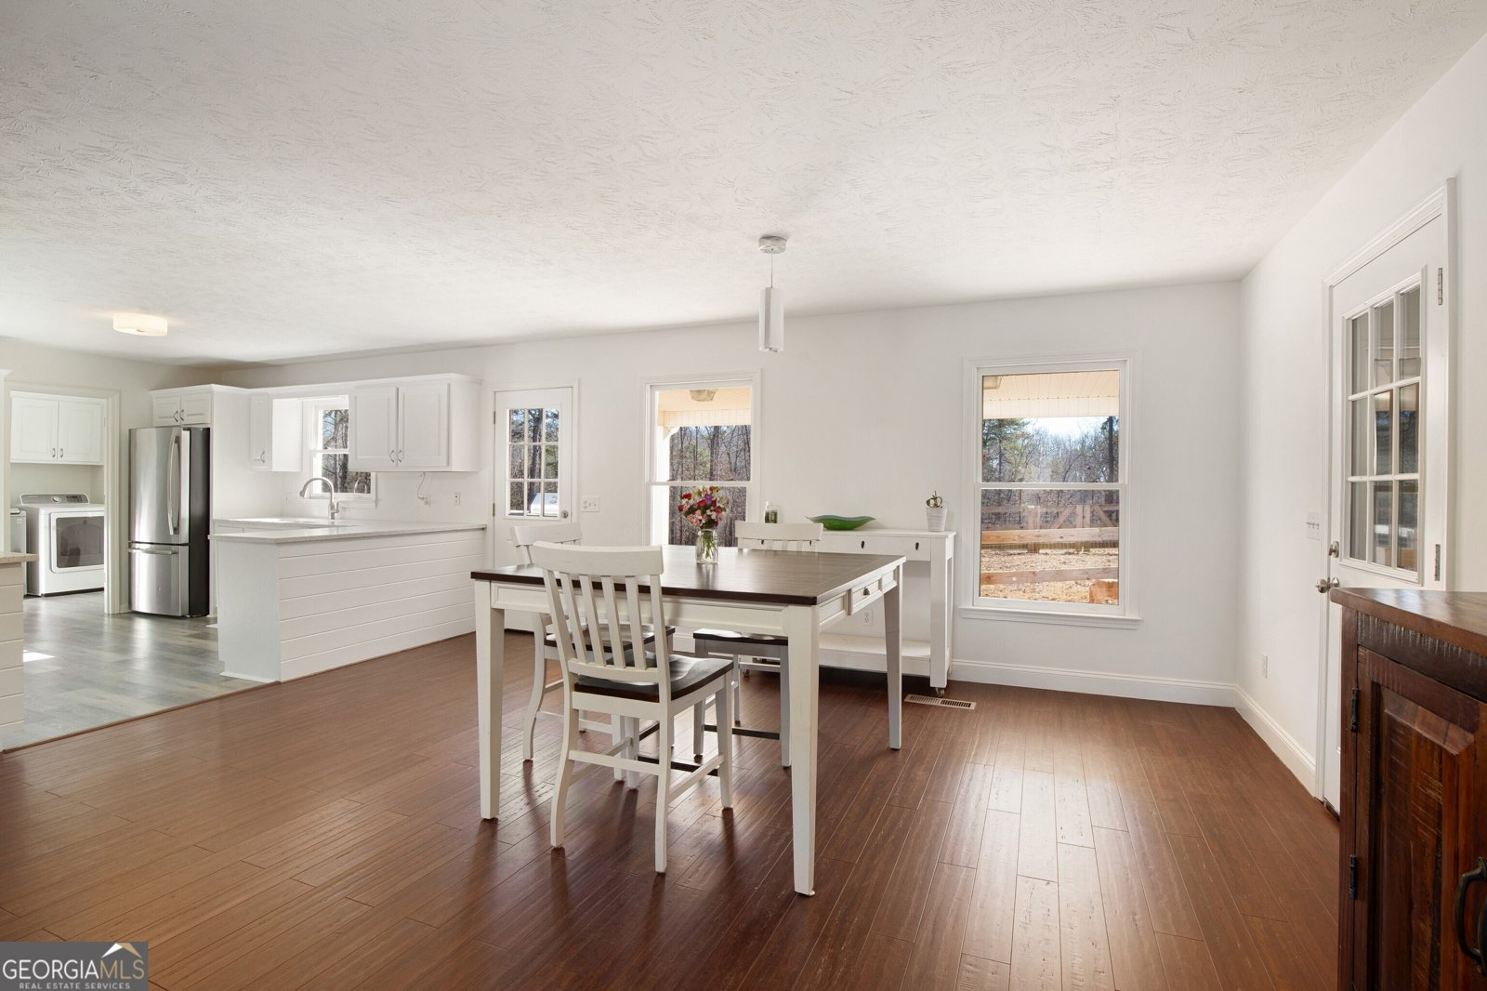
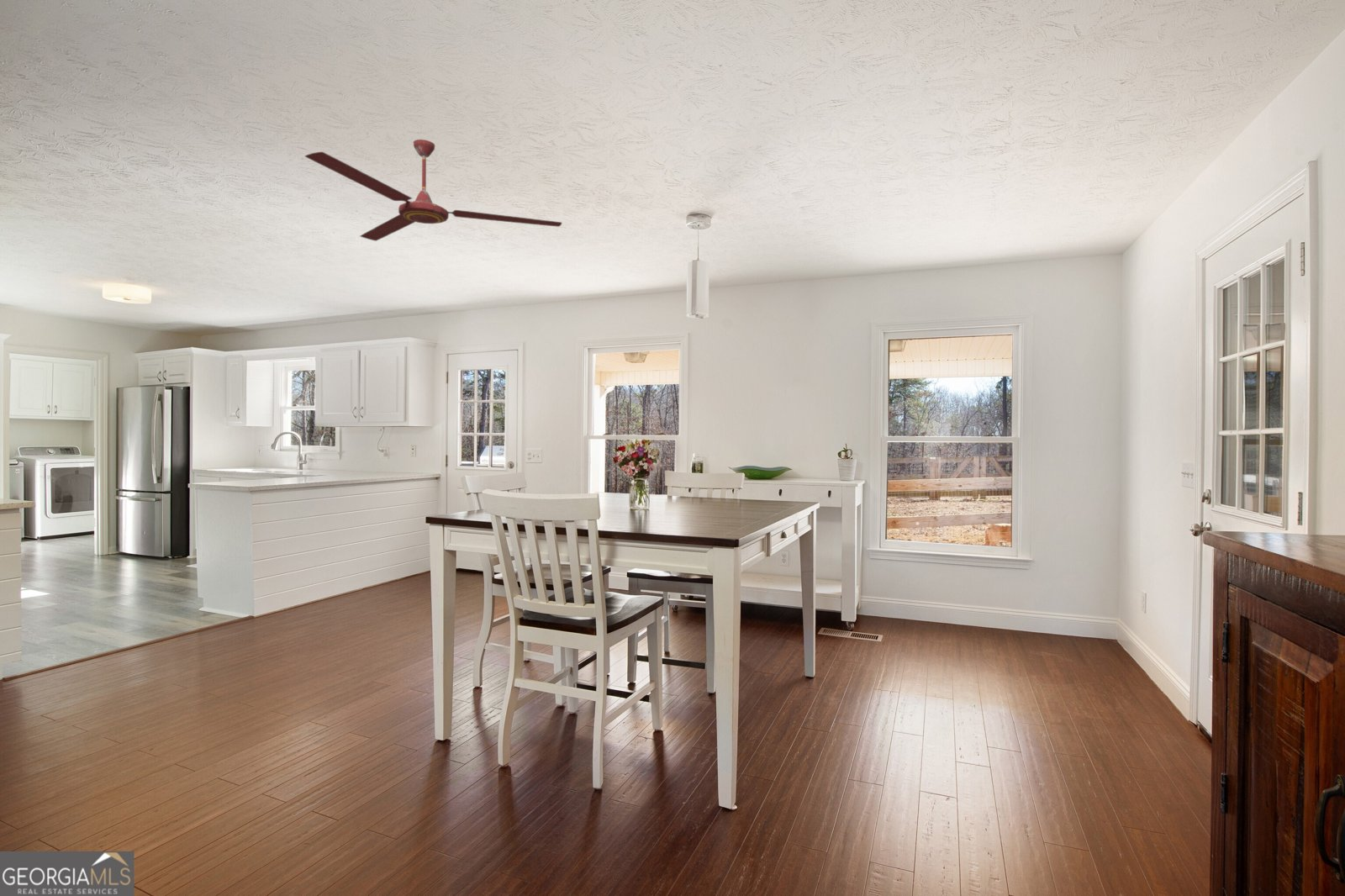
+ ceiling fan [304,139,562,242]
